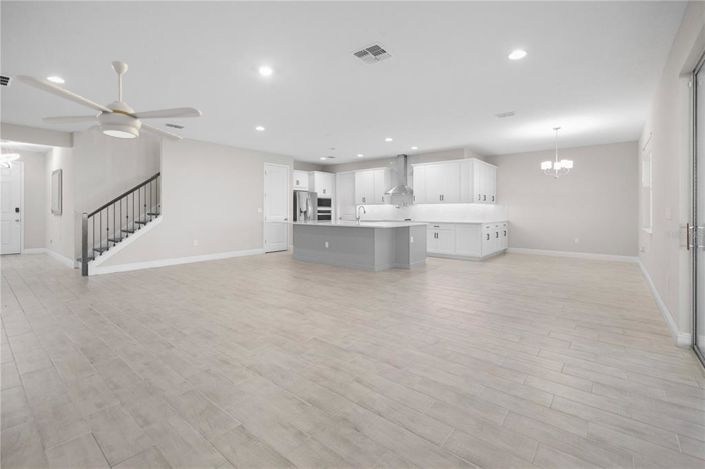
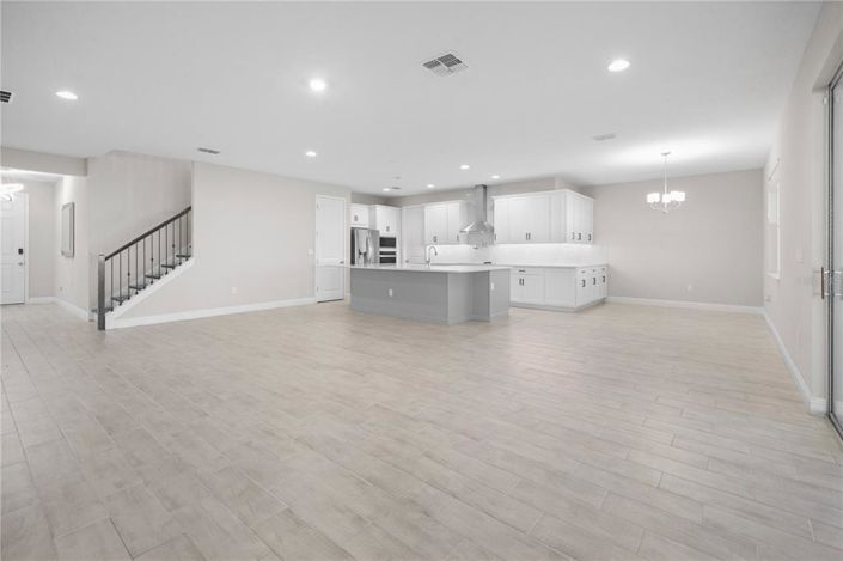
- ceiling fan [14,60,202,143]
